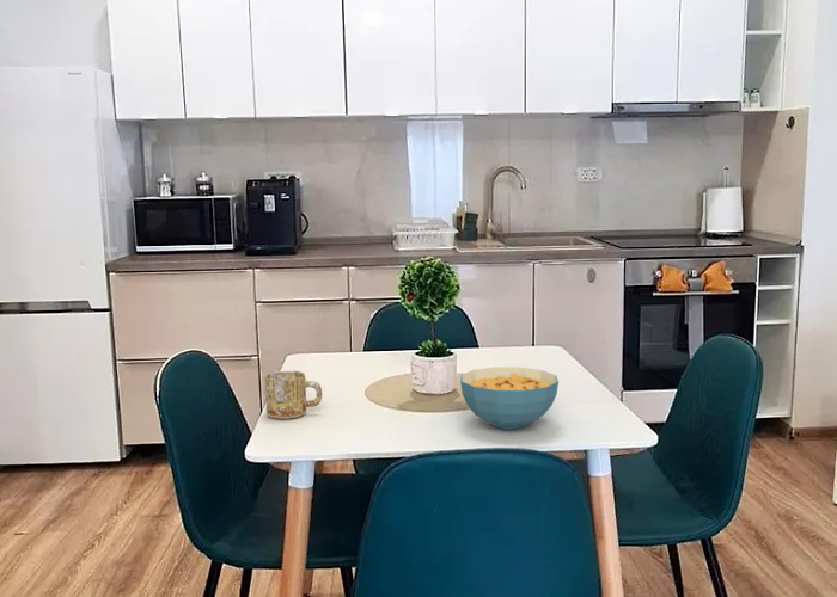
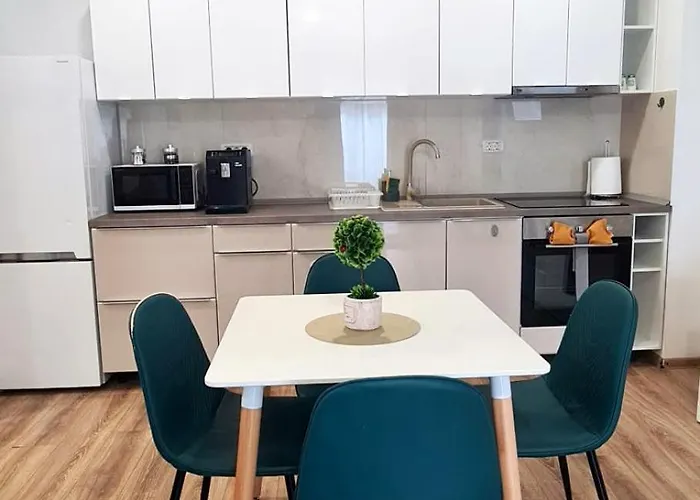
- cereal bowl [459,367,560,430]
- mug [264,369,323,420]
